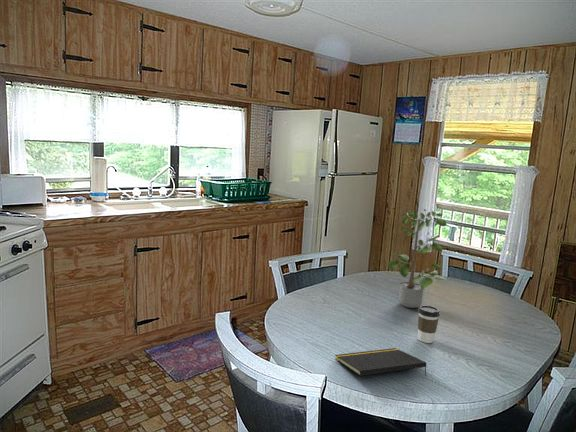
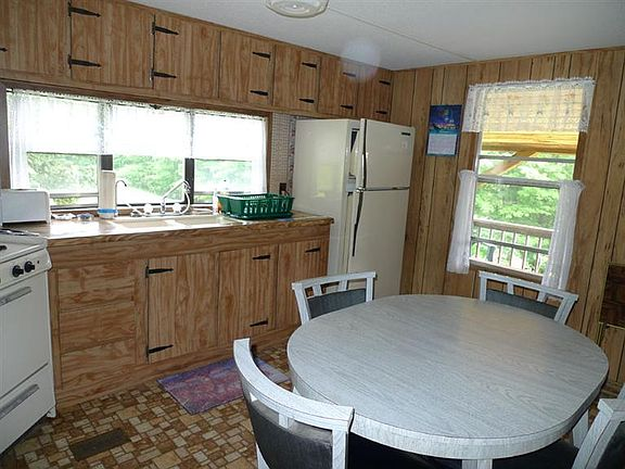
- notepad [334,347,427,377]
- coffee cup [417,304,441,344]
- potted plant [387,208,449,309]
